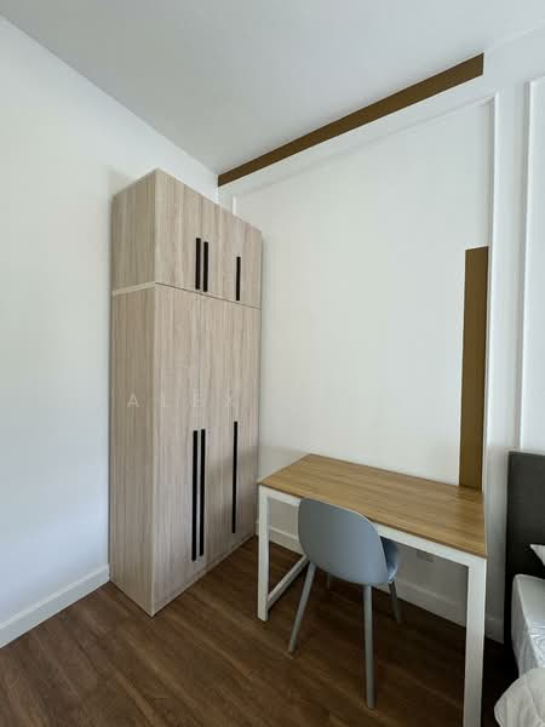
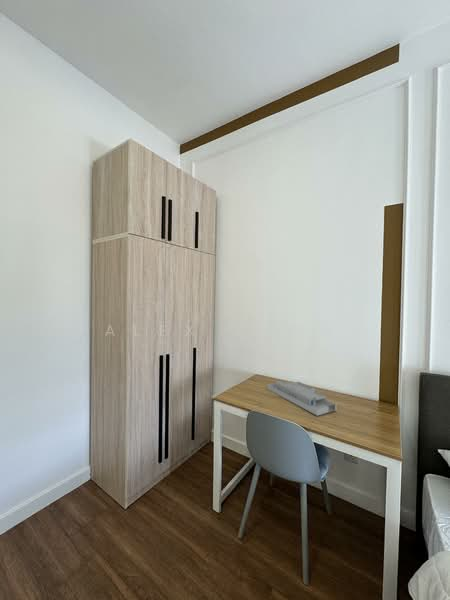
+ desk organizer [266,380,338,417]
